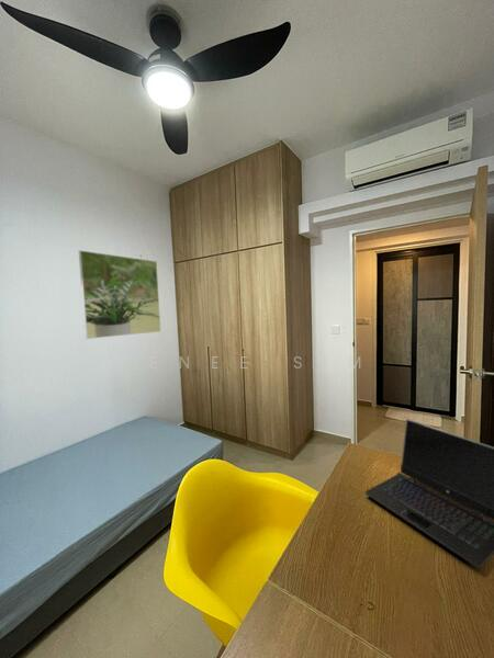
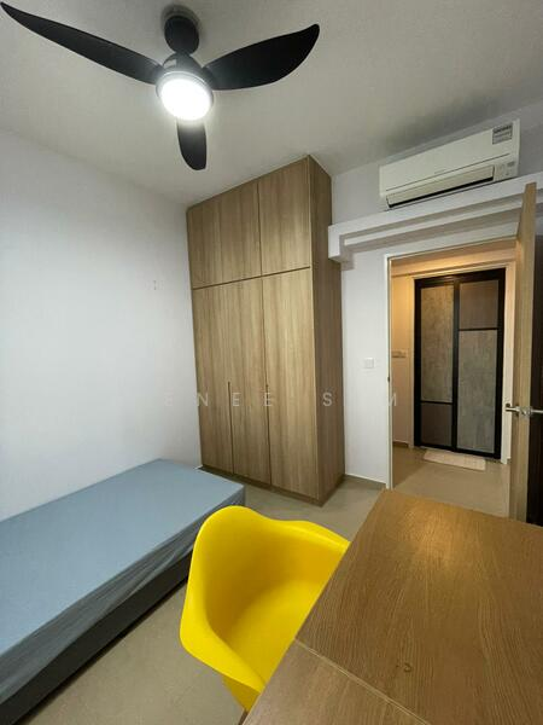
- laptop computer [364,418,494,569]
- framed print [78,249,161,340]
